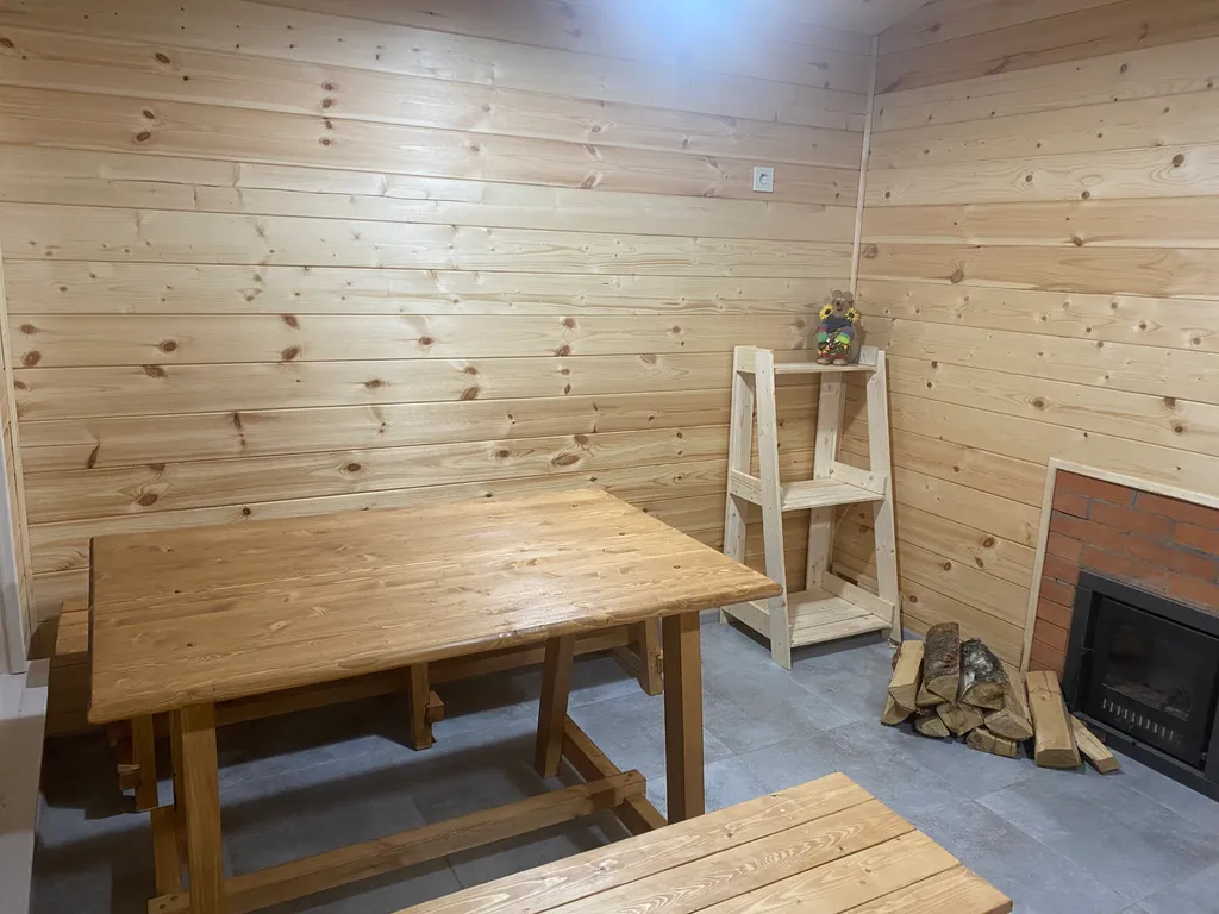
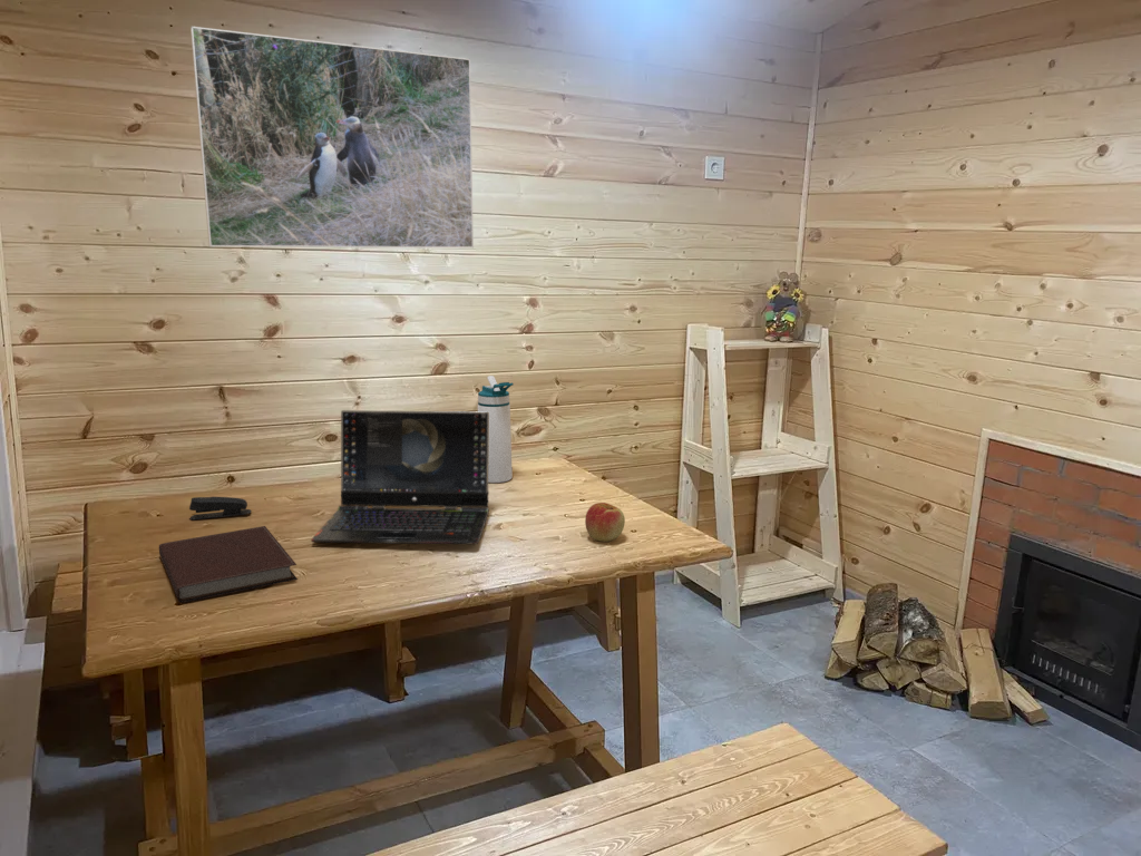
+ stapler [188,496,253,521]
+ water bottle [477,374,515,484]
+ laptop computer [310,409,490,545]
+ apple [584,502,626,543]
+ notebook [158,525,299,604]
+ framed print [189,26,475,249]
